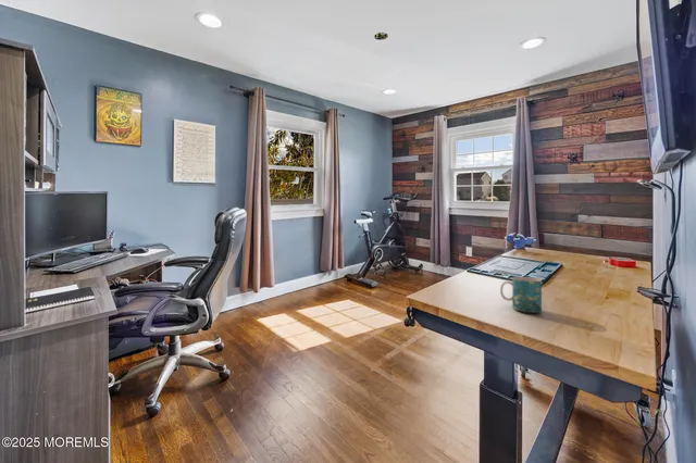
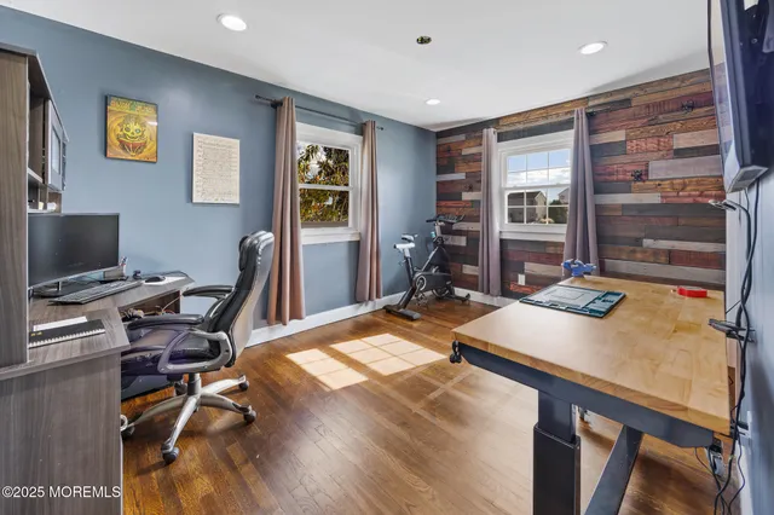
- mug [499,276,543,314]
